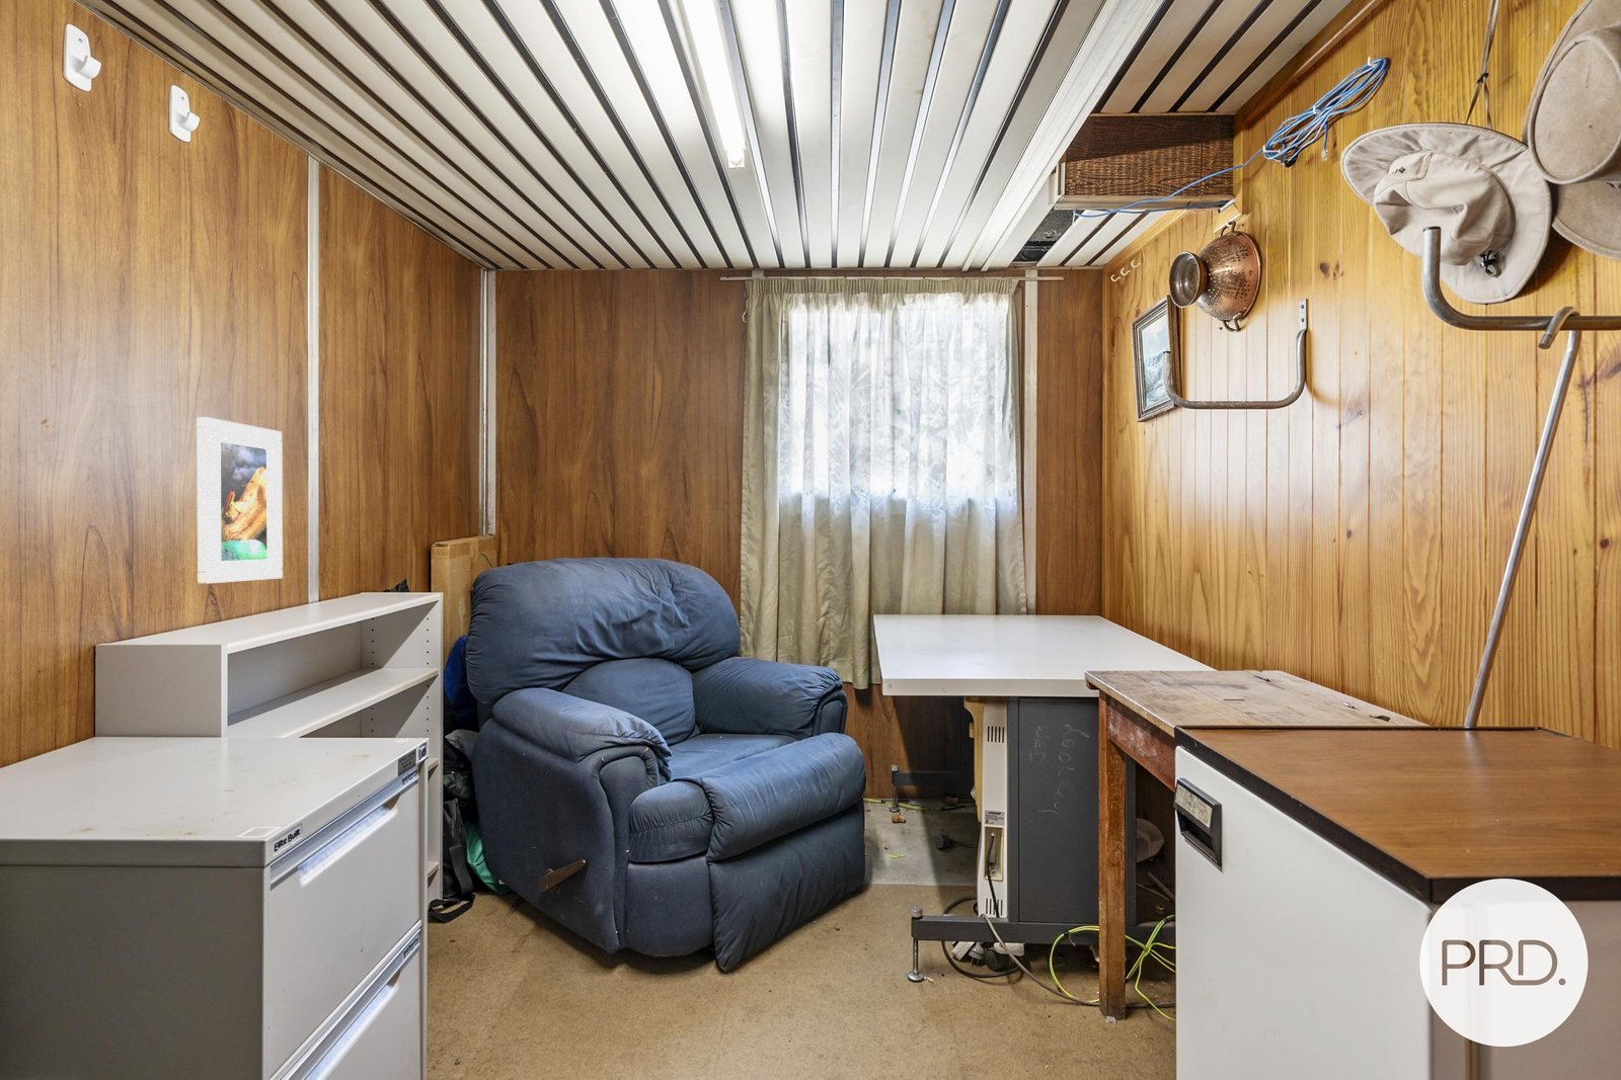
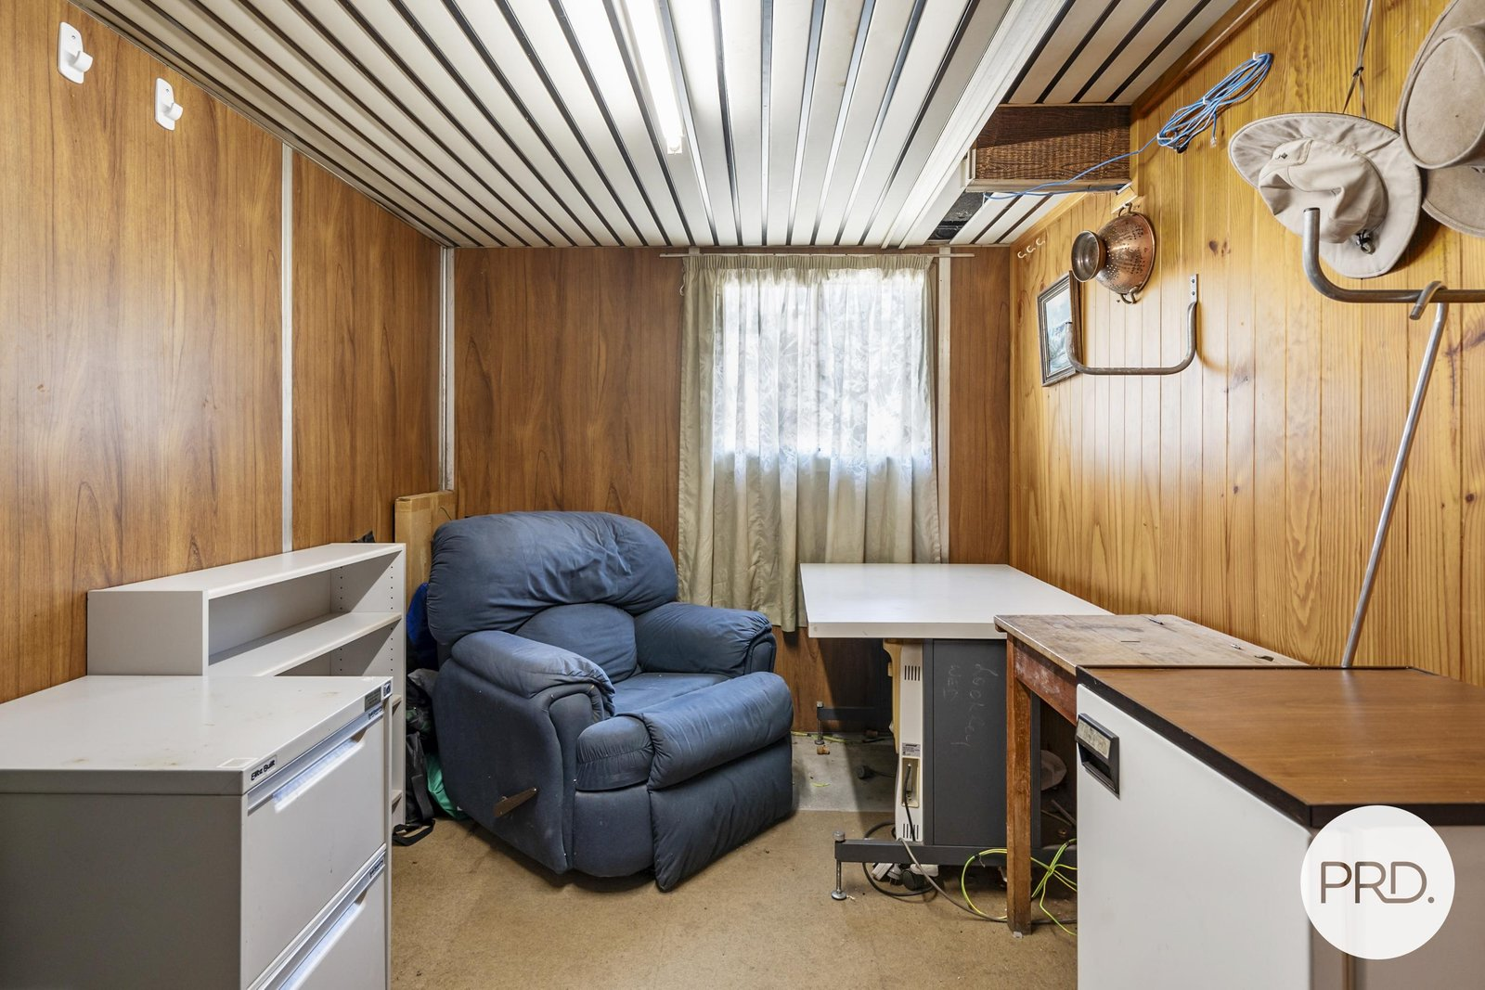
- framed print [195,416,283,585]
